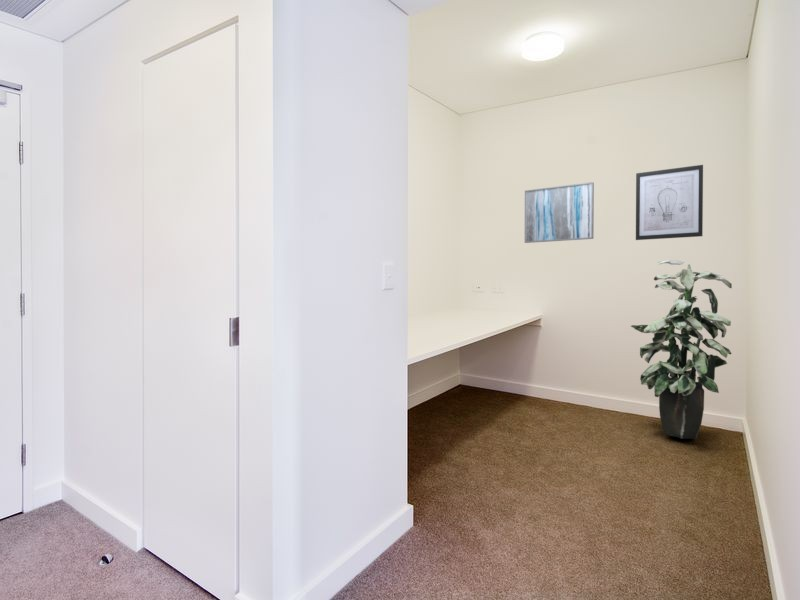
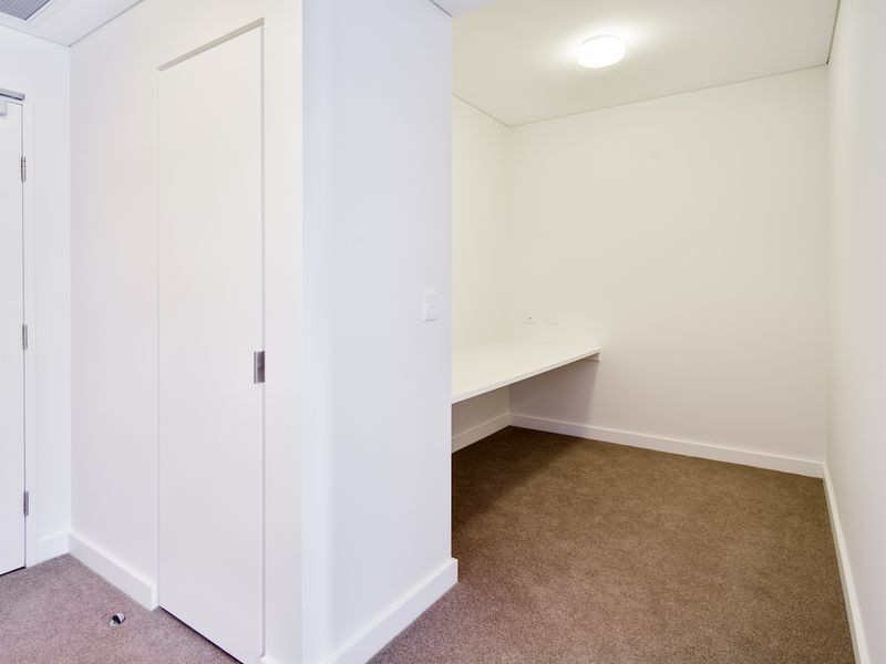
- indoor plant [629,259,733,440]
- wall art [635,164,704,241]
- wall art [524,181,595,244]
